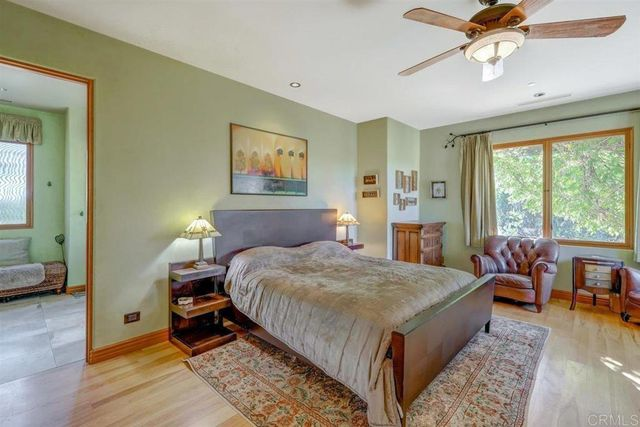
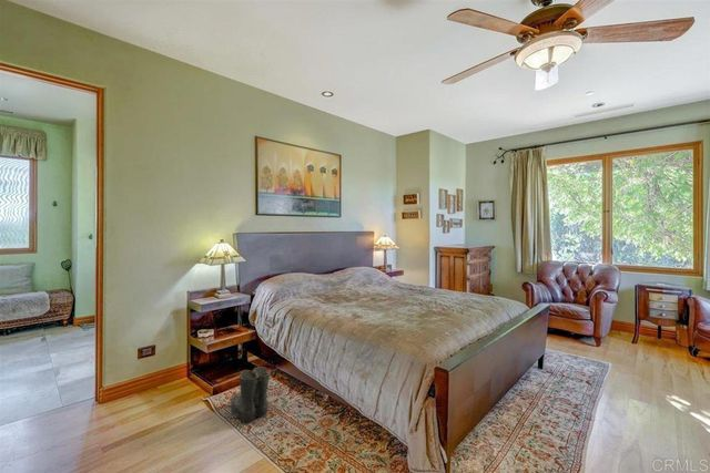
+ boots [229,366,272,423]
